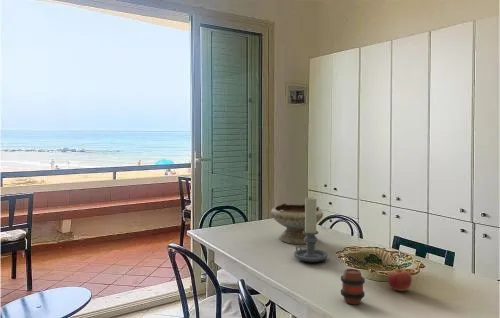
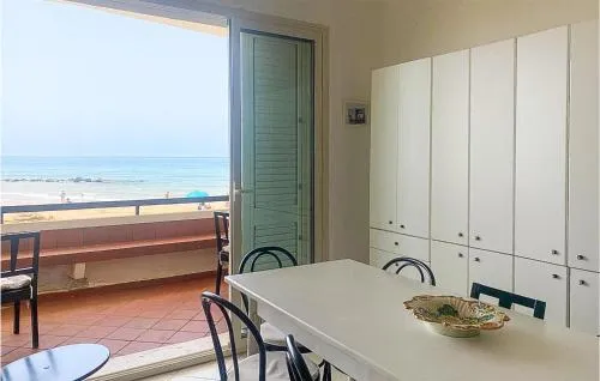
- apple [386,267,413,292]
- candle holder [293,196,329,263]
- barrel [340,268,366,305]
- bowl [270,201,324,245]
